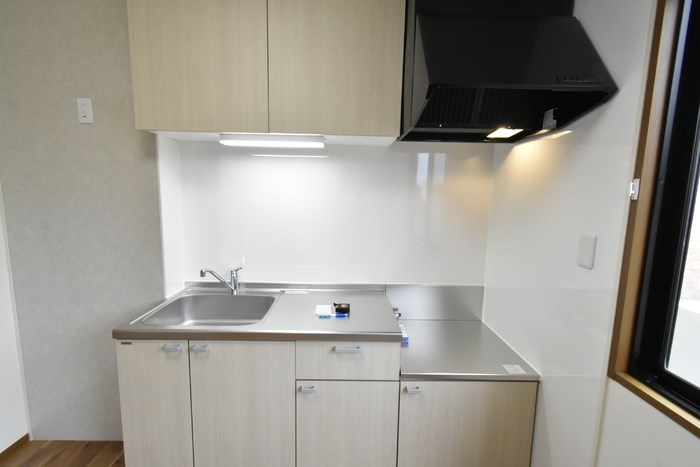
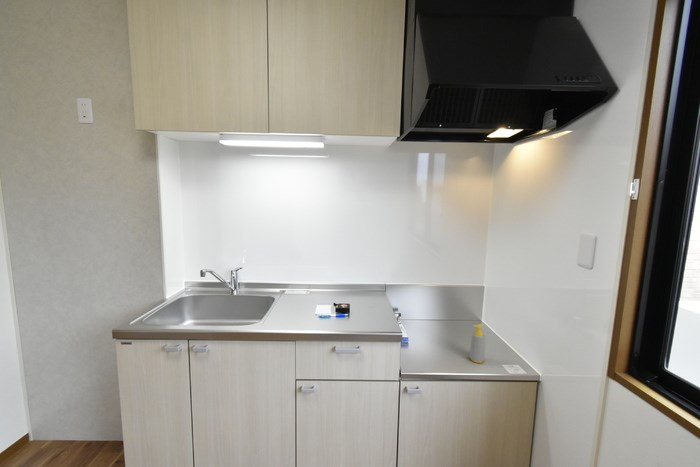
+ soap bottle [468,323,486,364]
